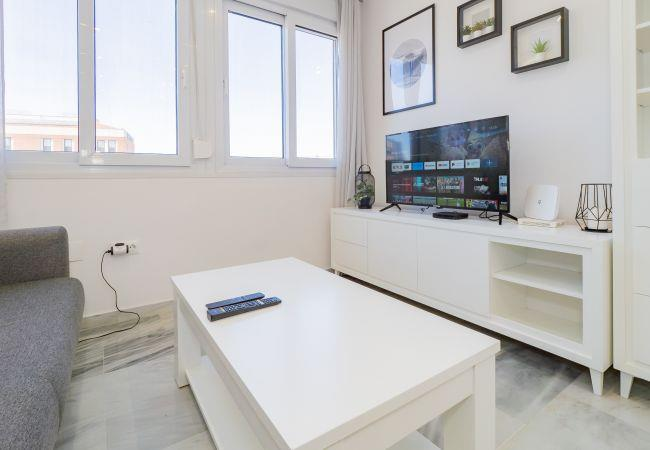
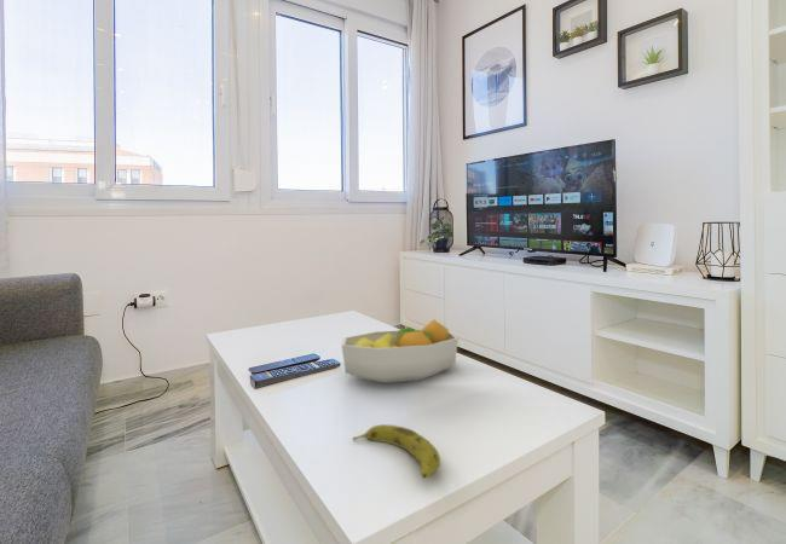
+ fruit [352,423,441,479]
+ fruit bowl [340,318,460,384]
